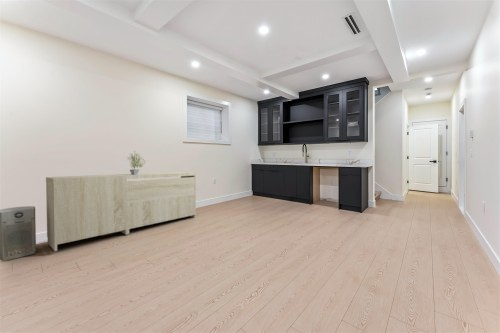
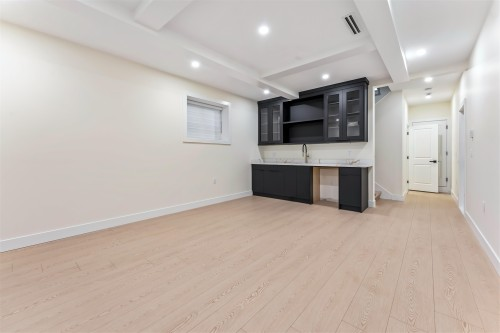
- potted plant [125,150,146,175]
- fan [0,205,37,262]
- sideboard [45,171,197,252]
